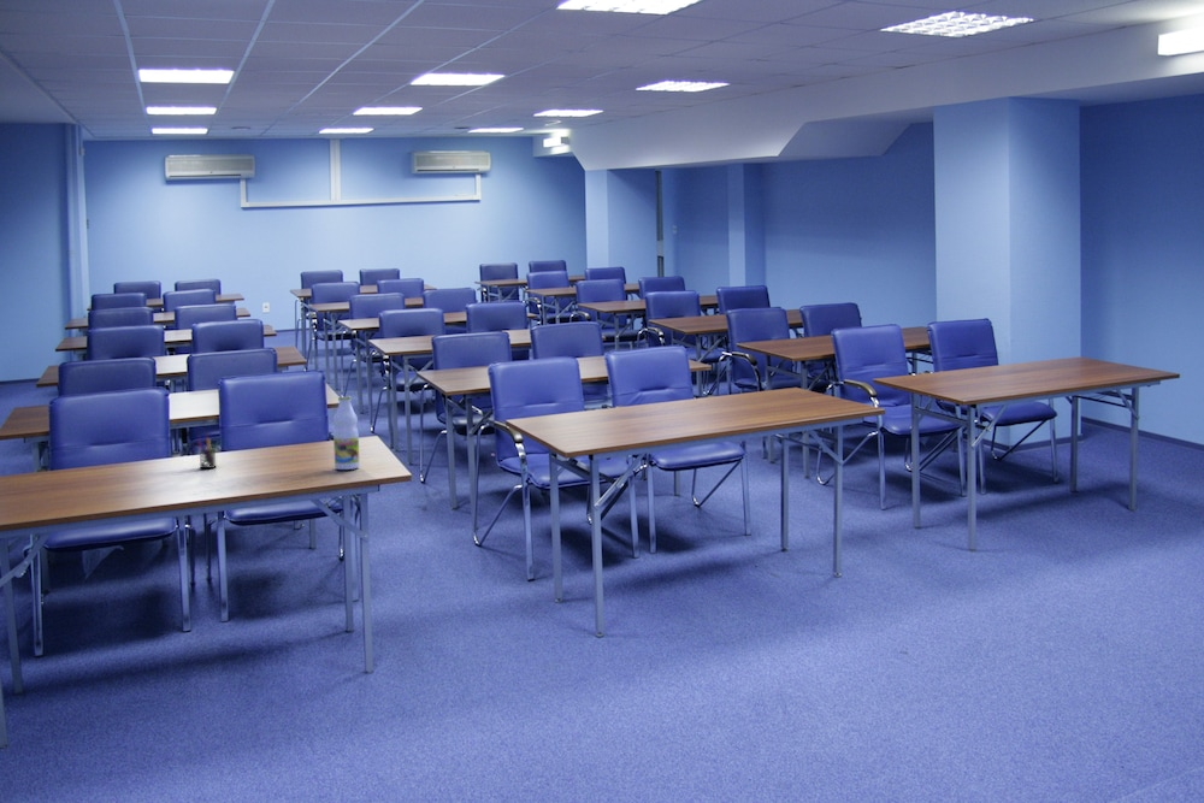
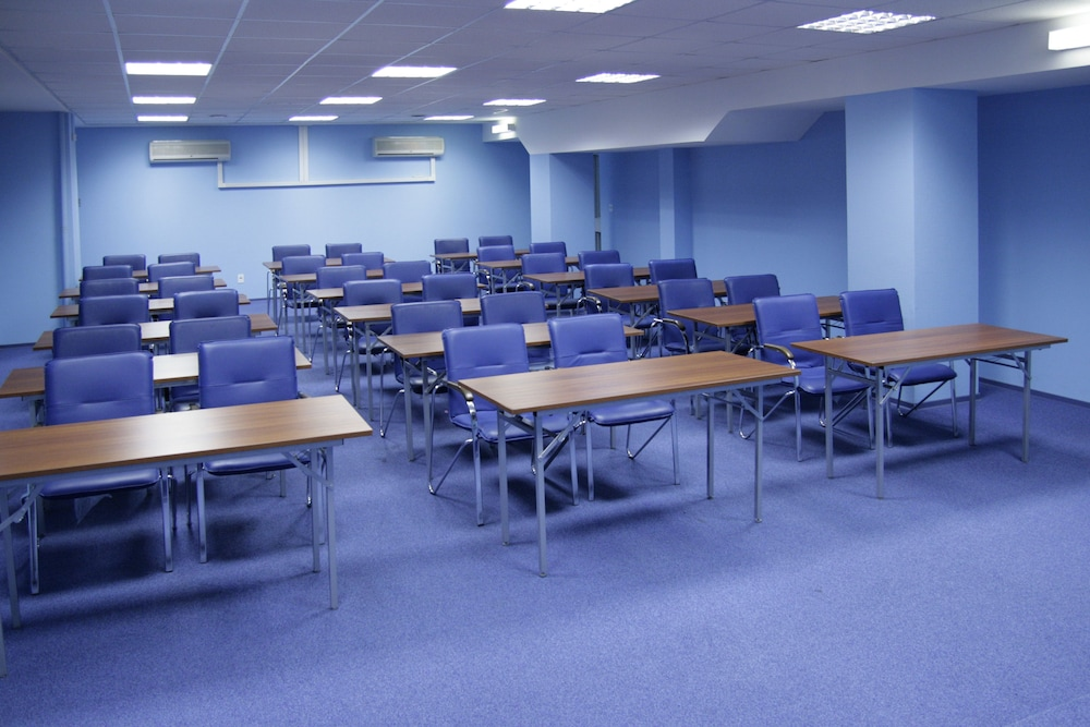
- bottle [332,395,361,471]
- pen holder [196,436,220,470]
